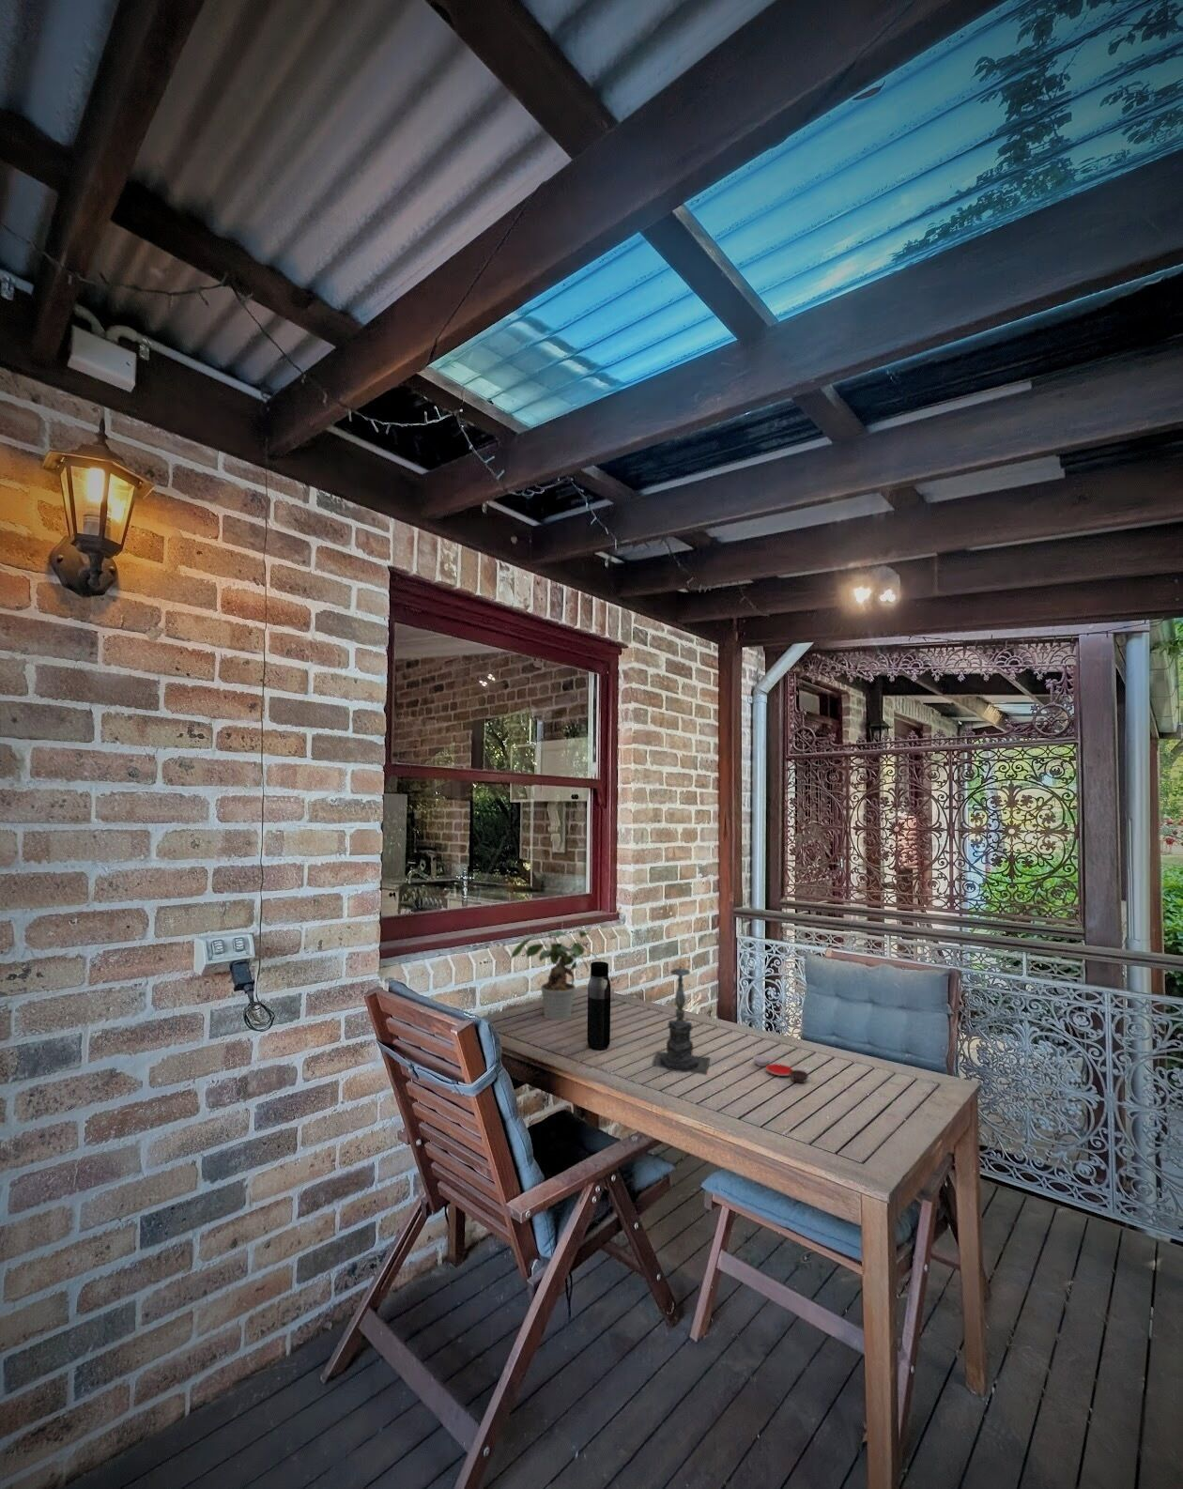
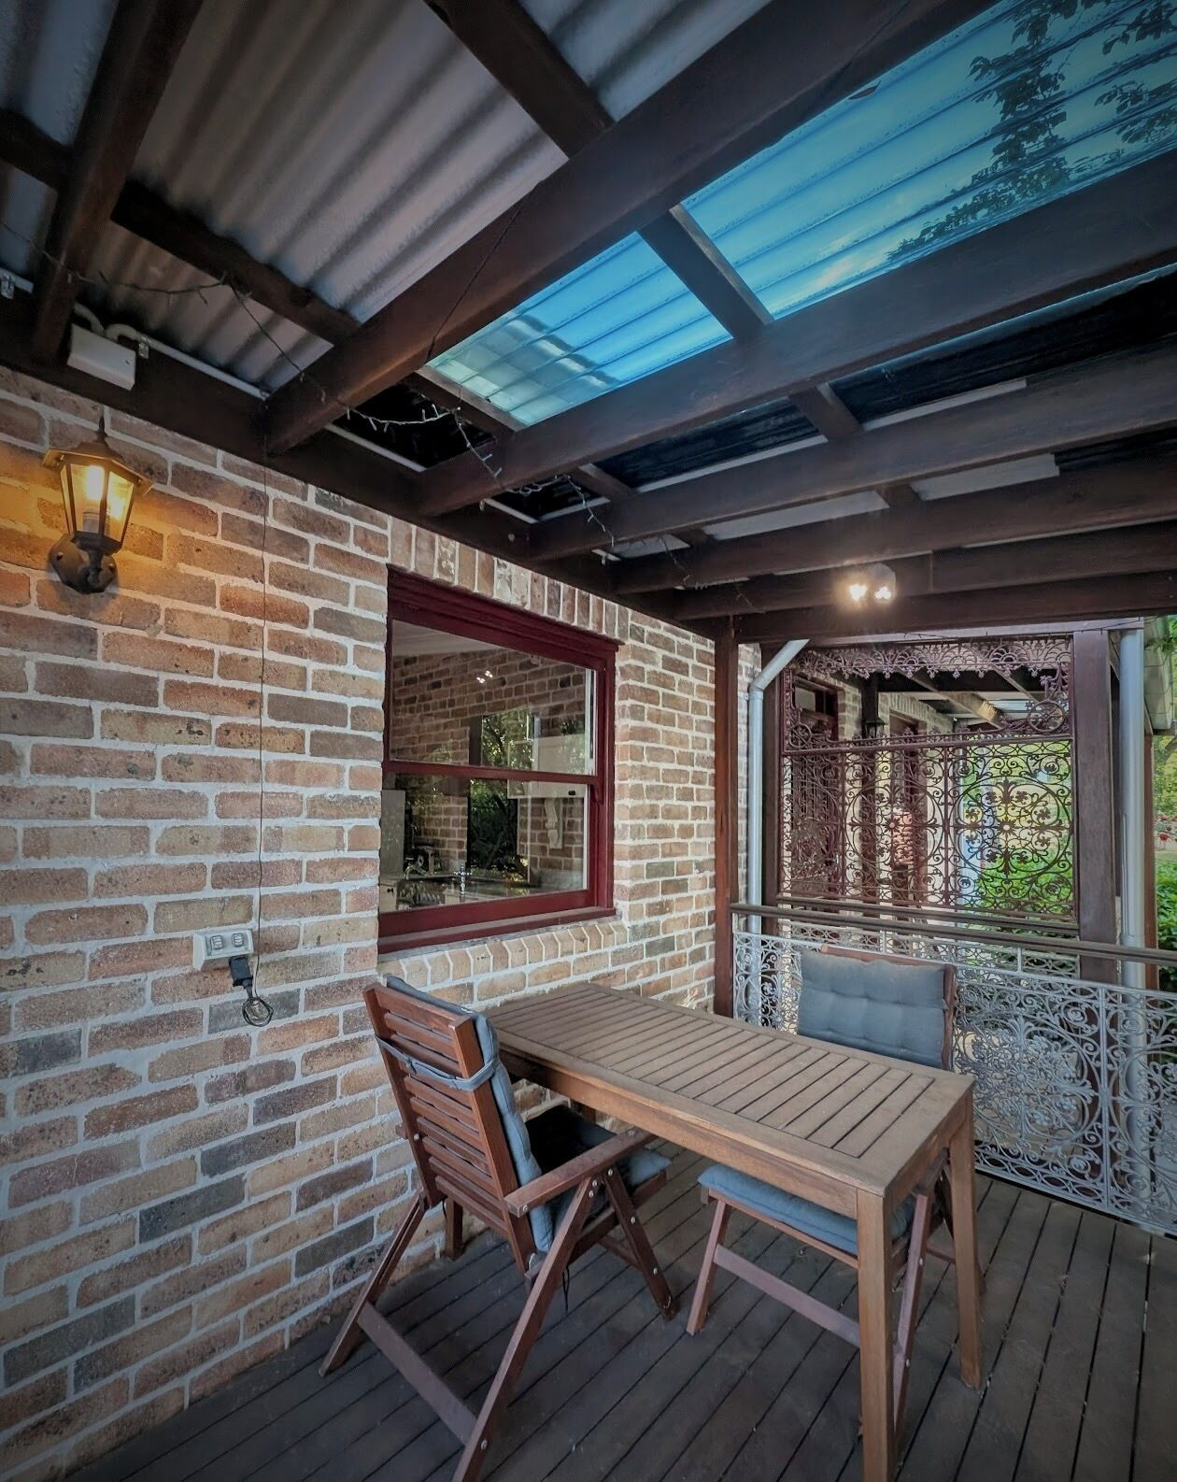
- water bottle [587,961,611,1050]
- potted plant [510,929,599,1020]
- bowl [752,1054,810,1083]
- candle holder [650,955,711,1076]
